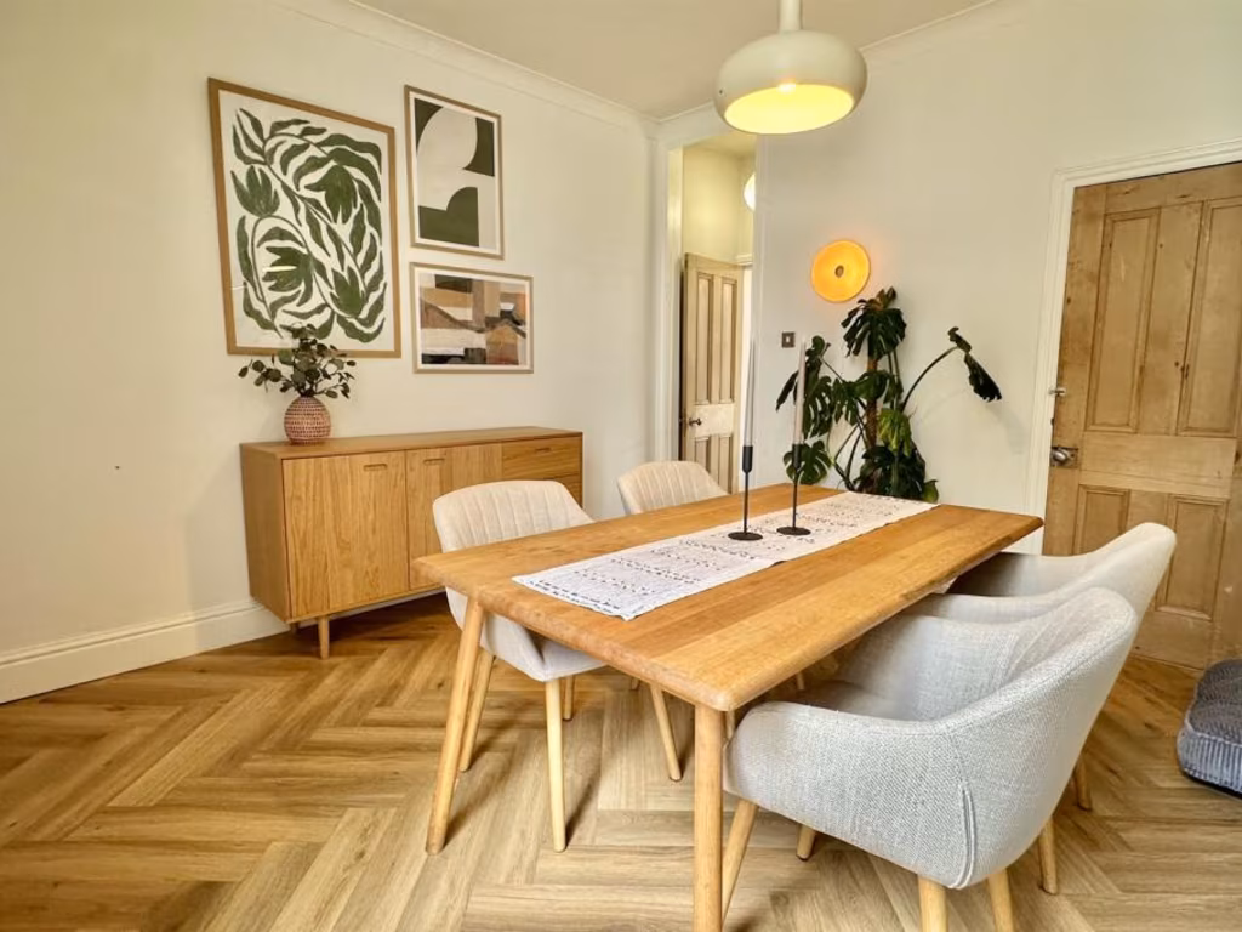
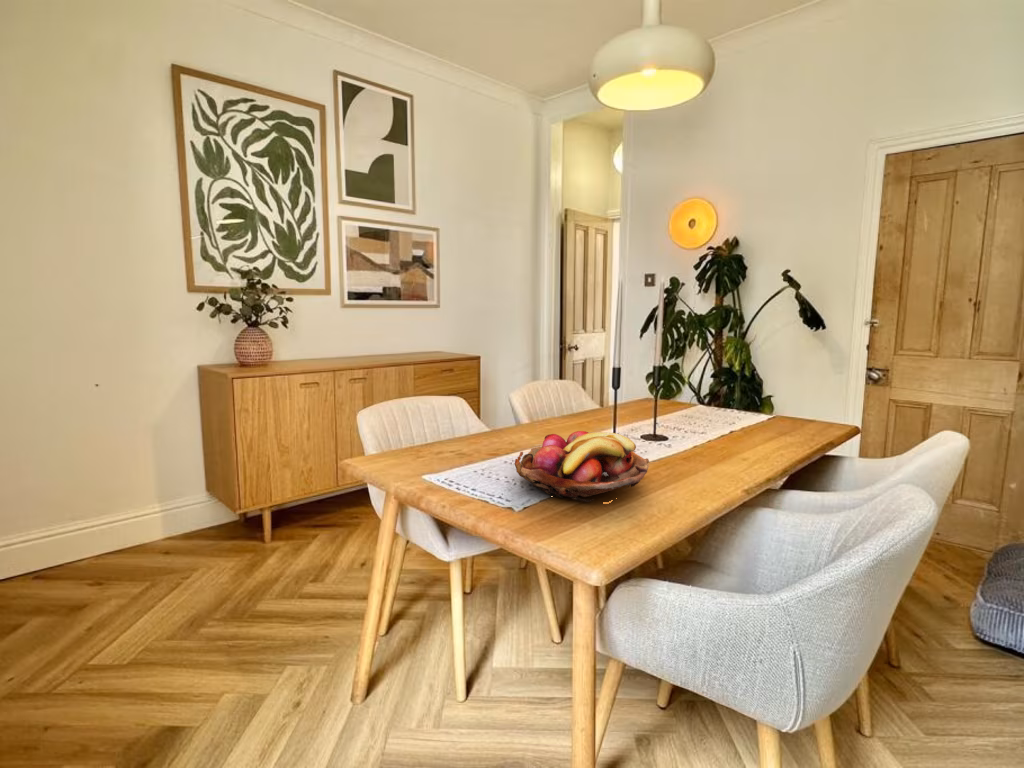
+ fruit basket [514,430,650,505]
